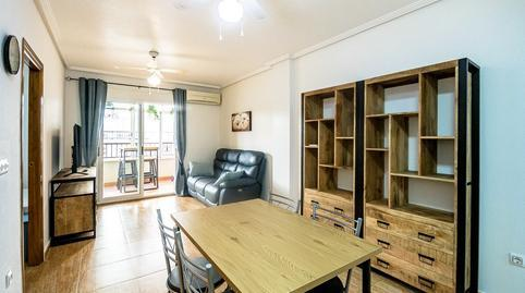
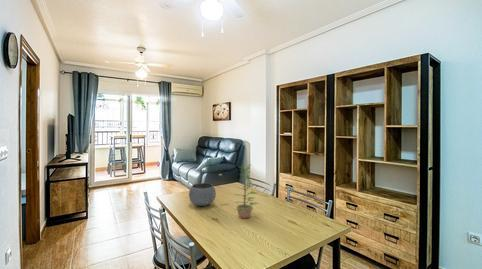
+ plant [233,163,259,219]
+ bowl [188,182,217,207]
